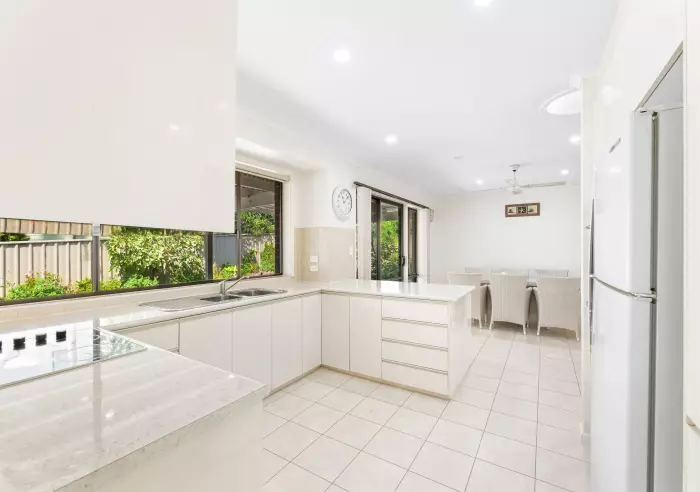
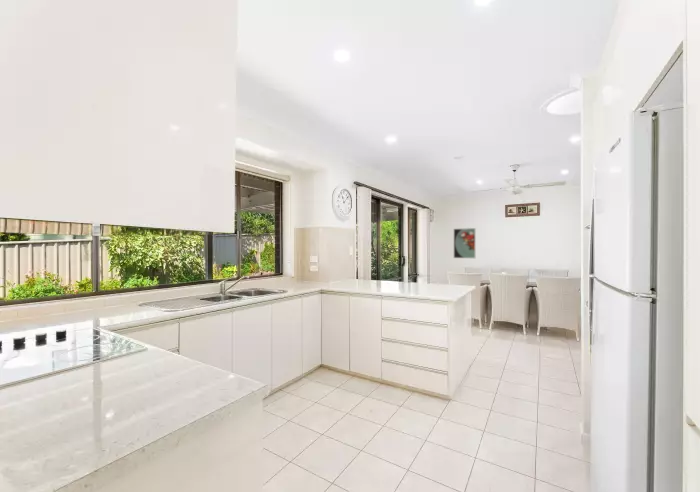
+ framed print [453,227,477,259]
